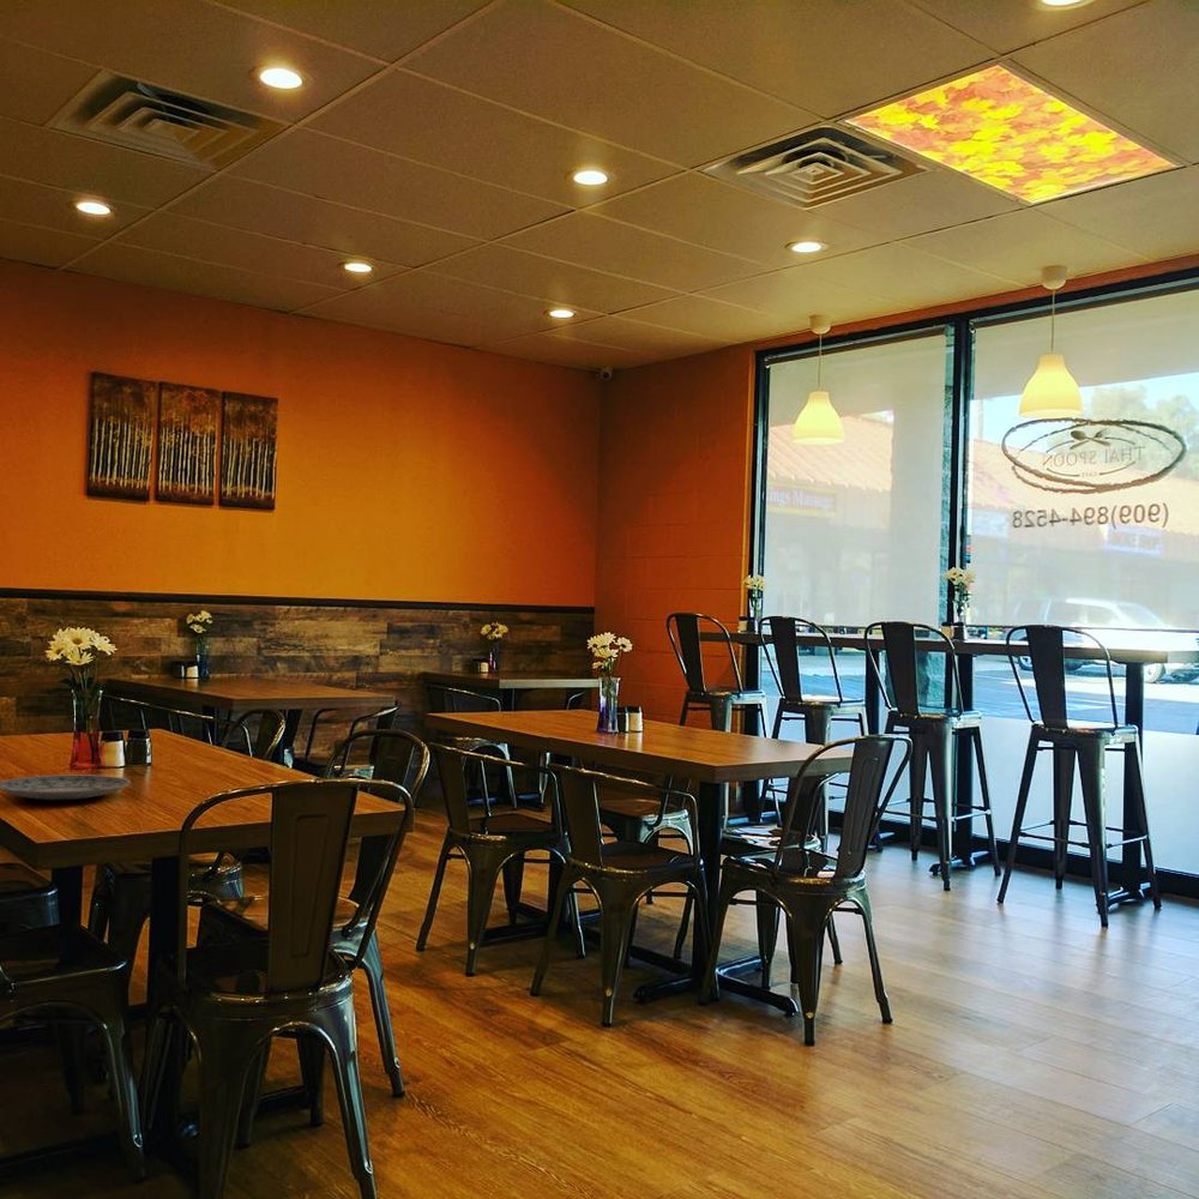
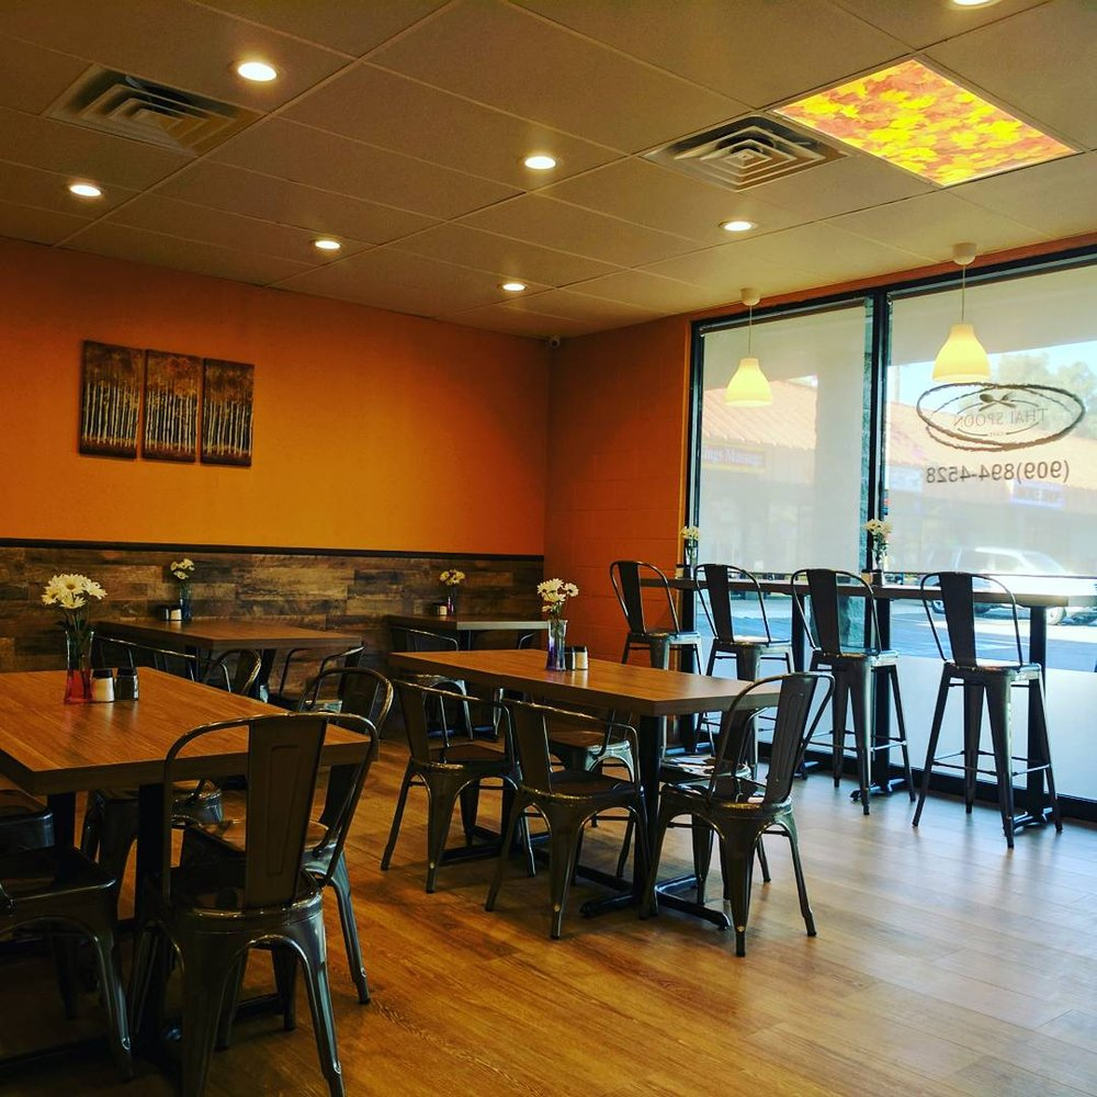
- plate [0,773,132,802]
